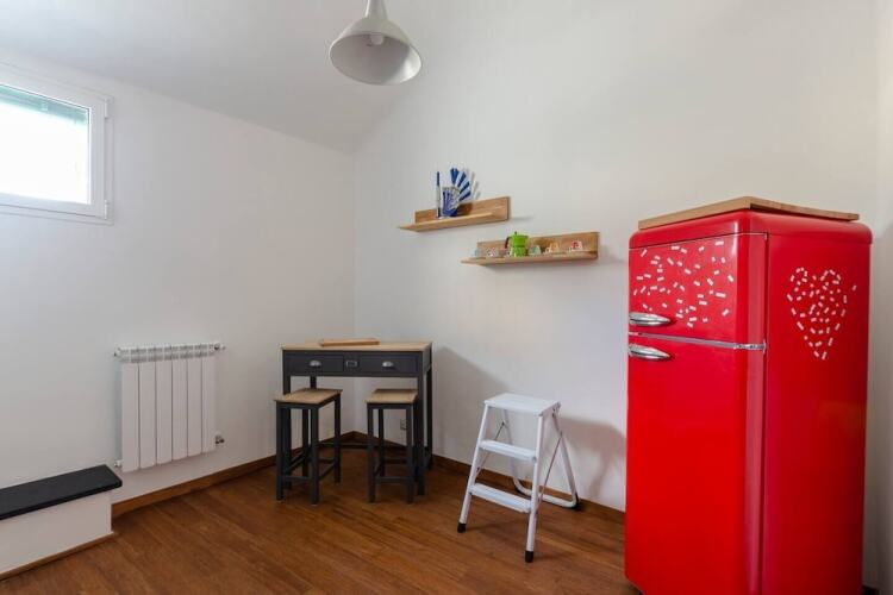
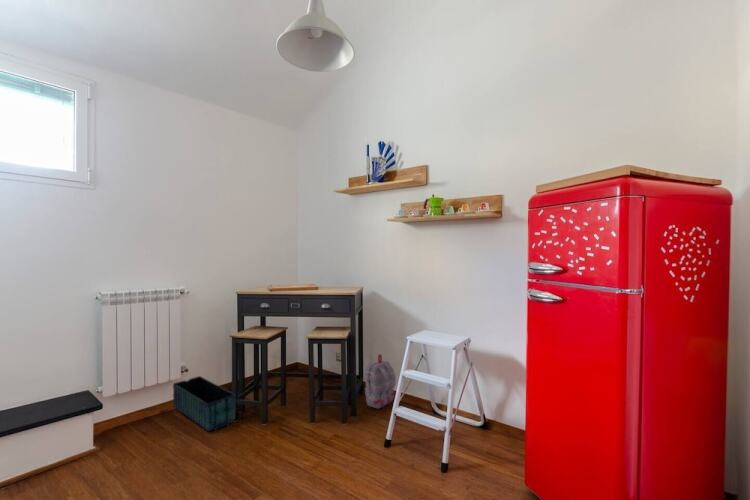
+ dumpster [172,375,237,432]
+ backpack [364,353,397,410]
